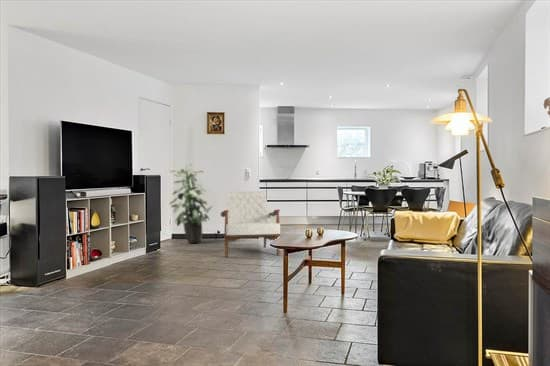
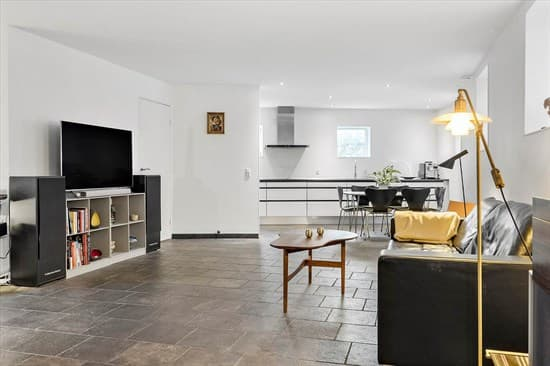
- indoor plant [168,163,213,244]
- armchair [220,190,281,258]
